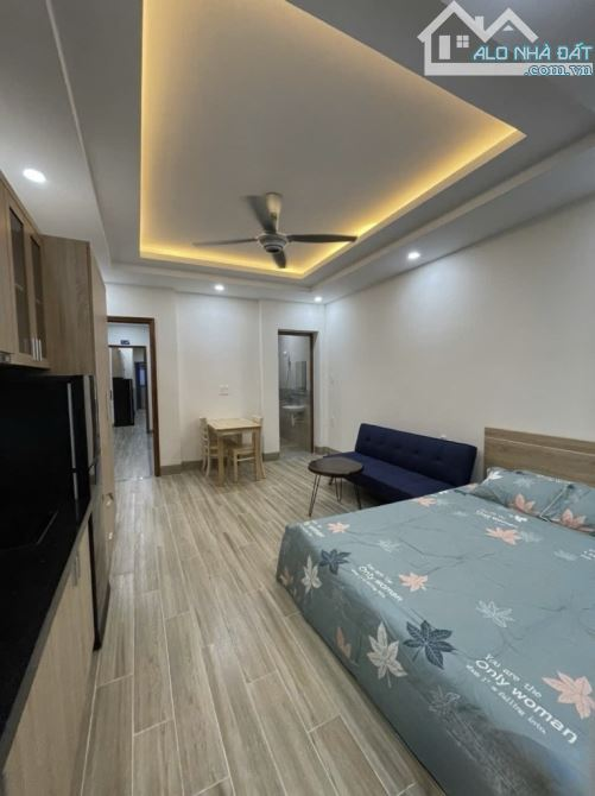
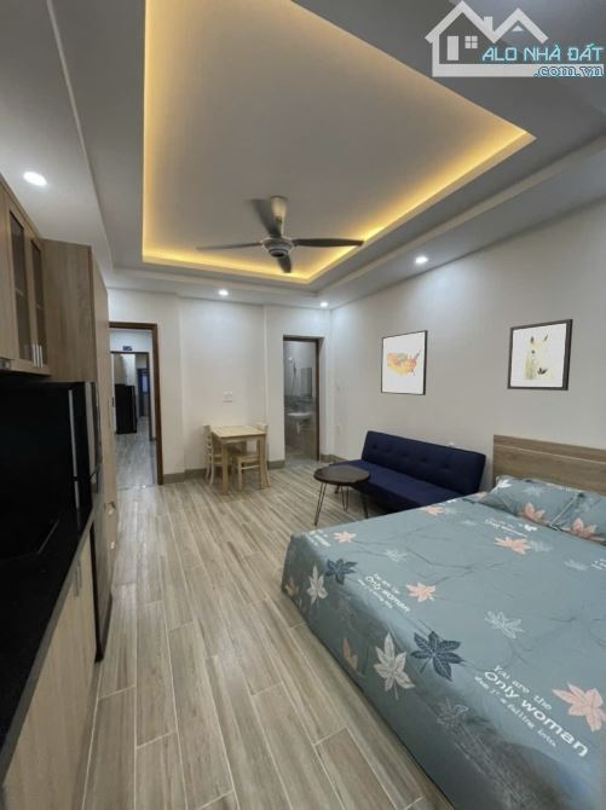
+ wall art [506,318,575,392]
+ wall art [380,329,429,397]
